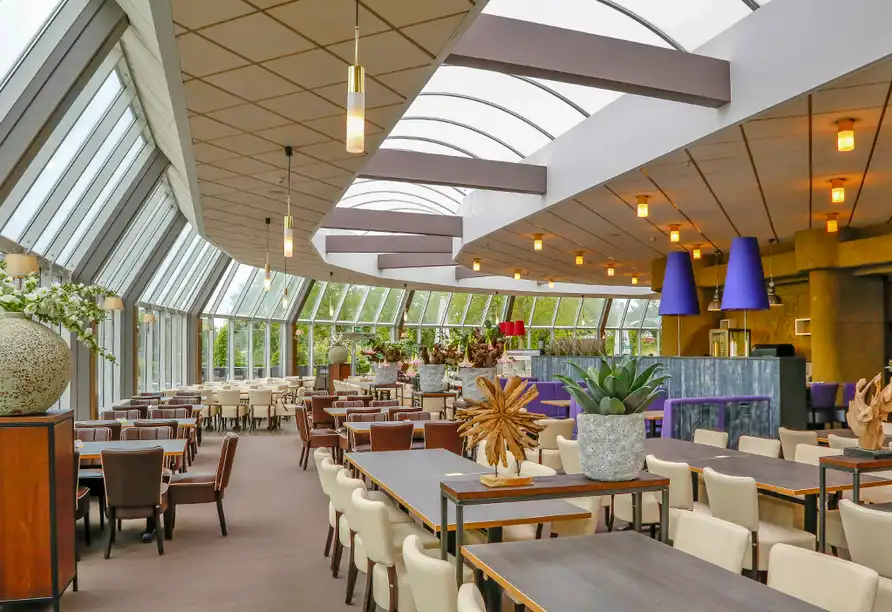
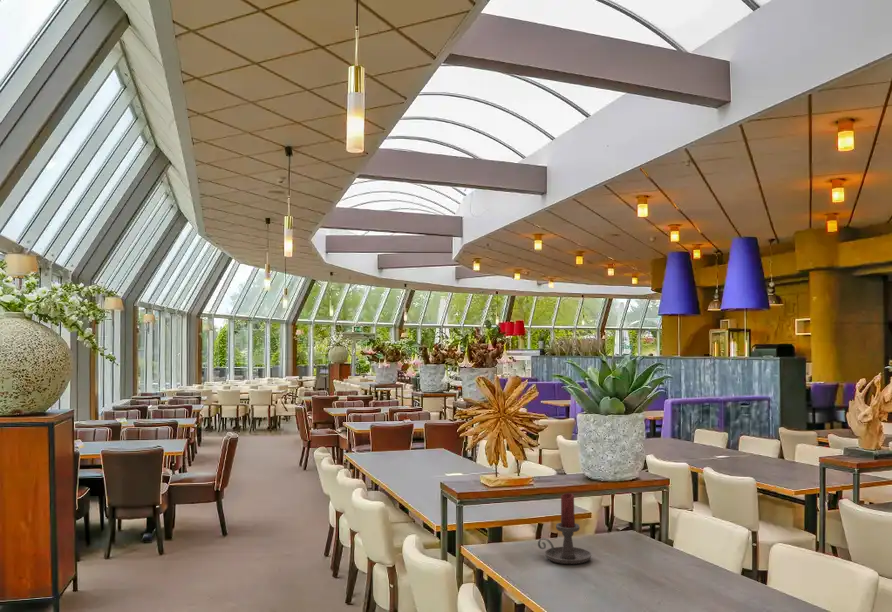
+ candle holder [537,492,593,565]
